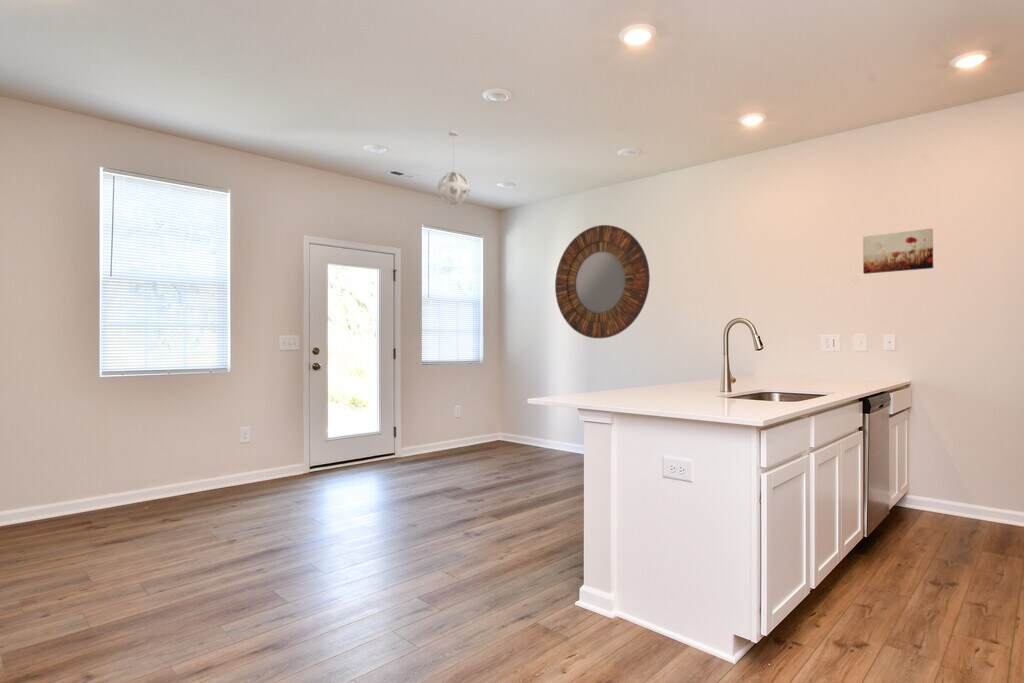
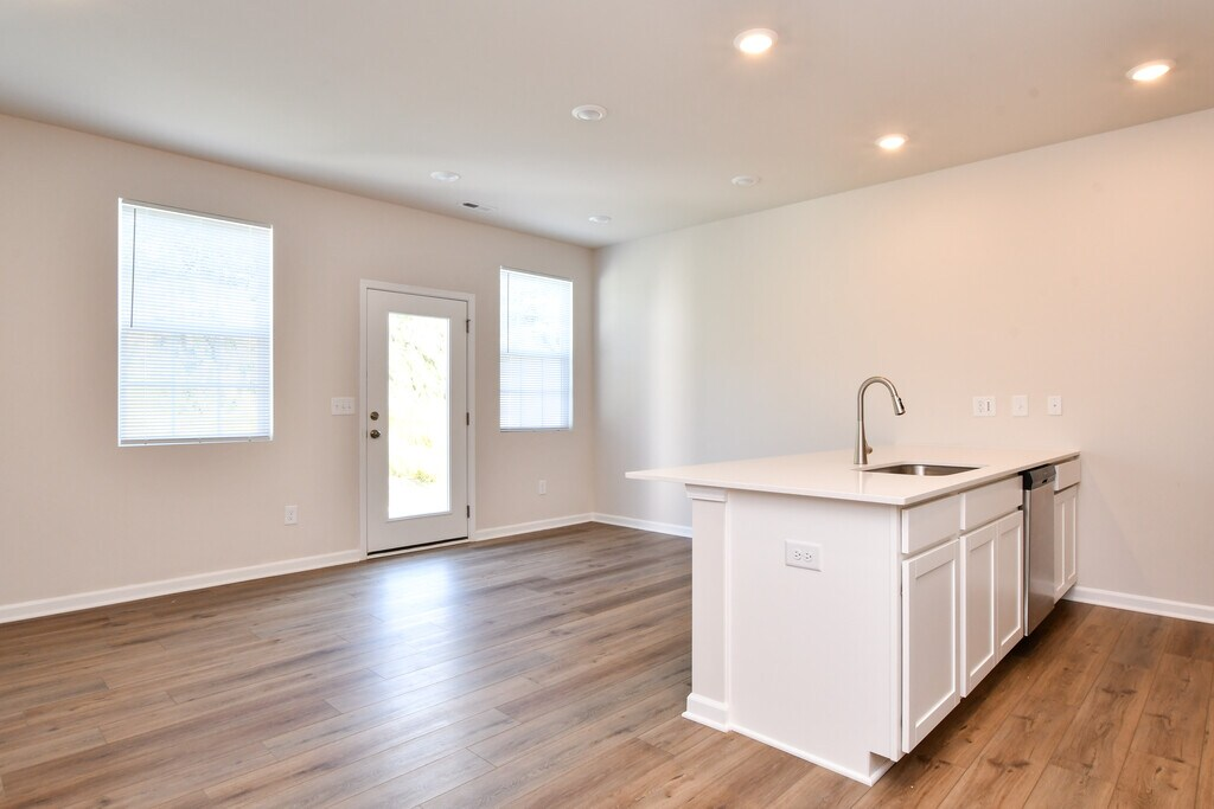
- pendant light [437,130,471,206]
- home mirror [554,224,651,339]
- wall art [862,227,934,275]
